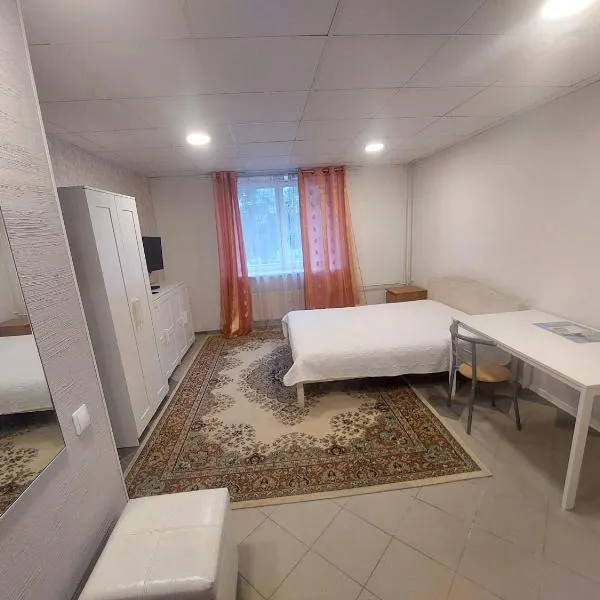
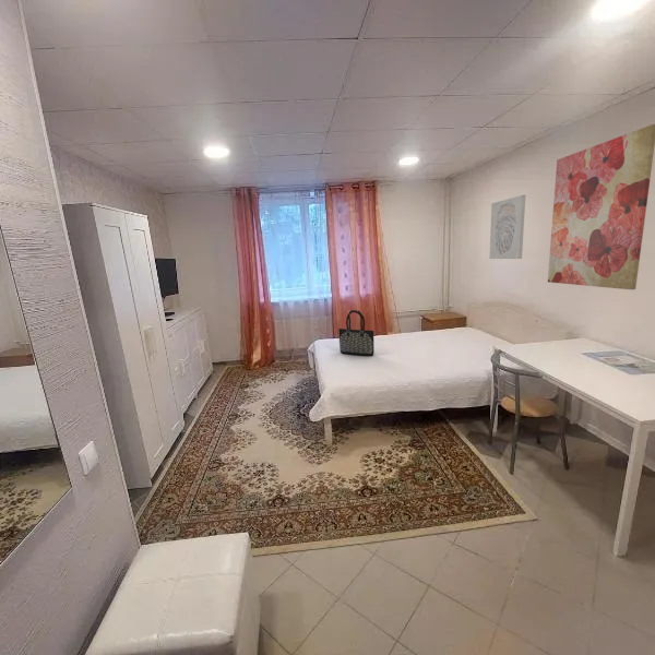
+ wall art [488,194,526,260]
+ tote bag [337,309,376,357]
+ wall art [547,123,655,290]
